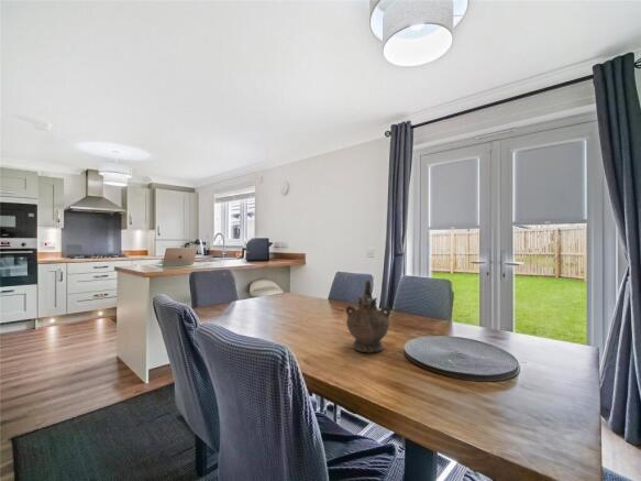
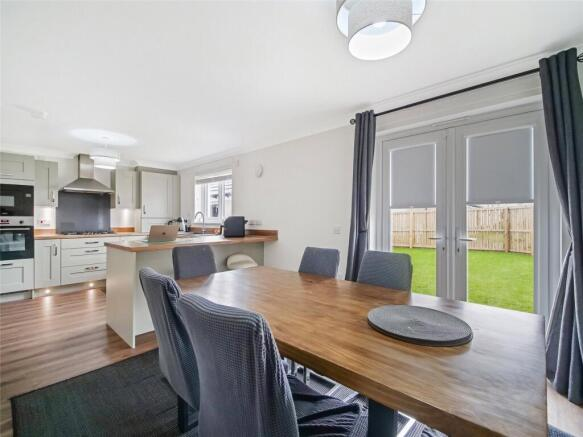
- ceremonial vessel [344,280,391,353]
